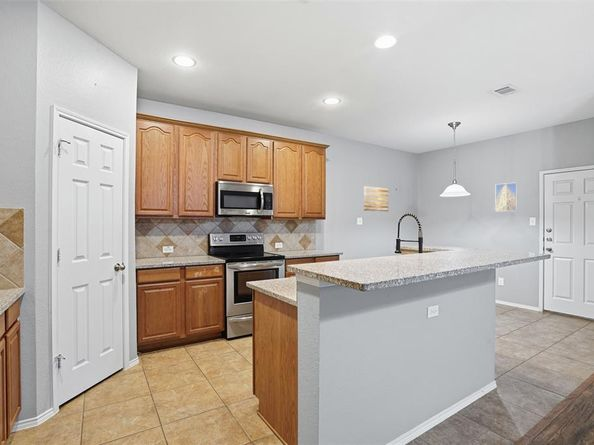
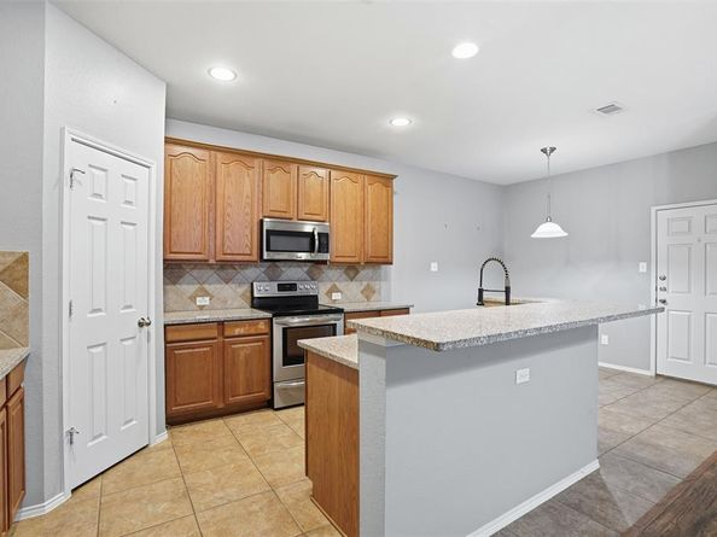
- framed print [494,182,518,212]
- wall art [363,185,389,212]
